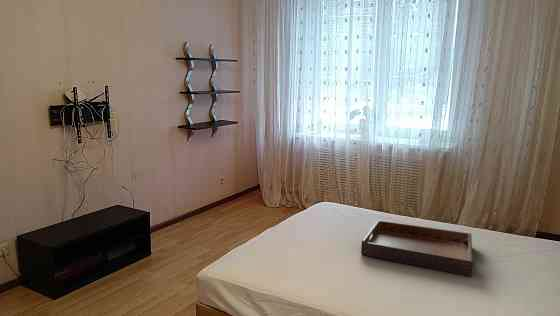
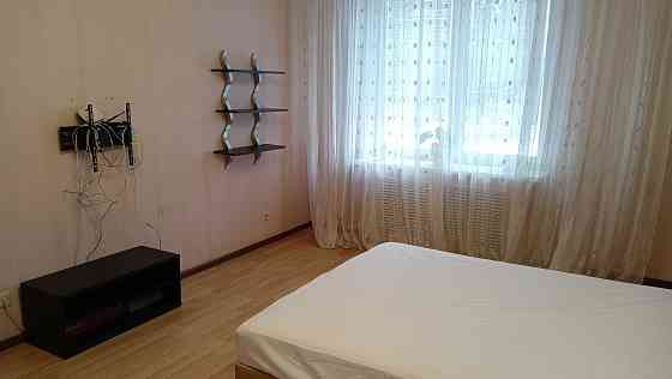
- serving tray [360,219,474,277]
